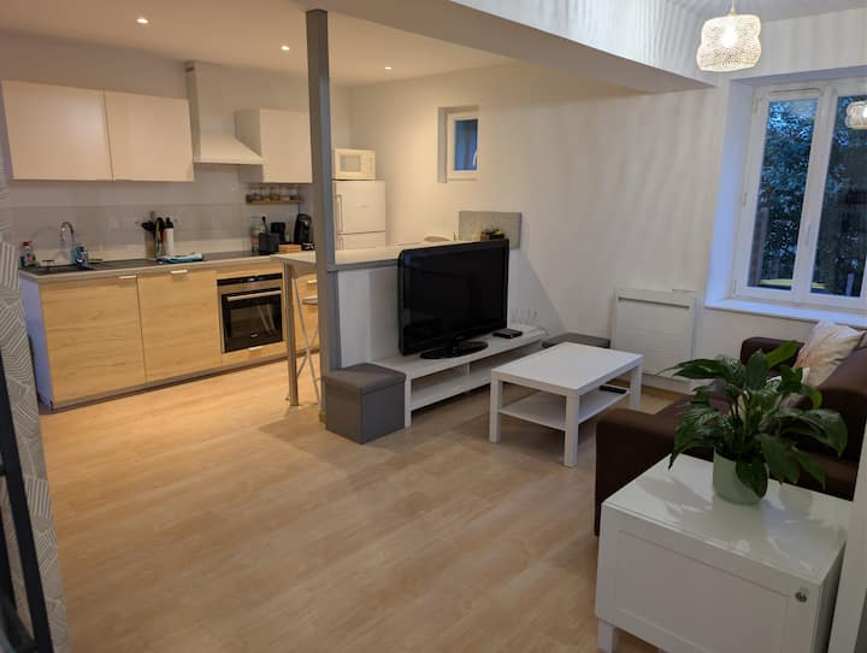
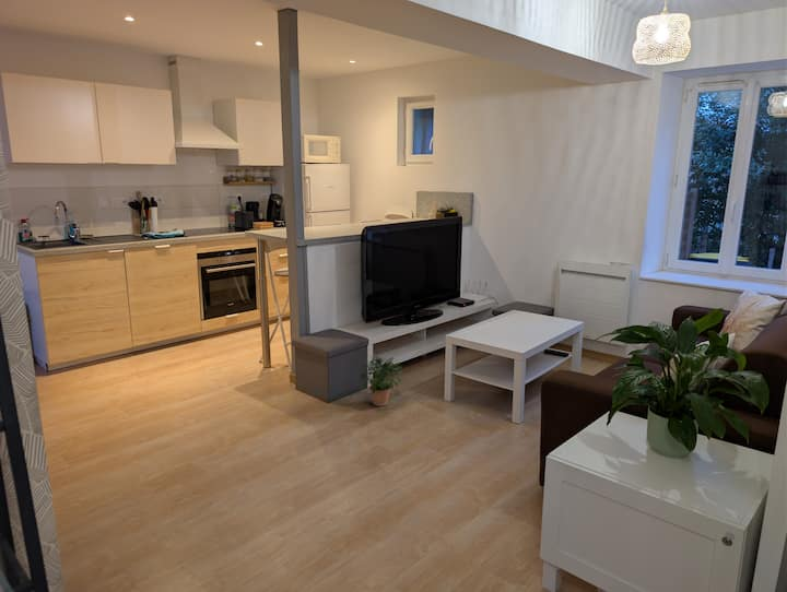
+ potted plant [356,354,408,407]
